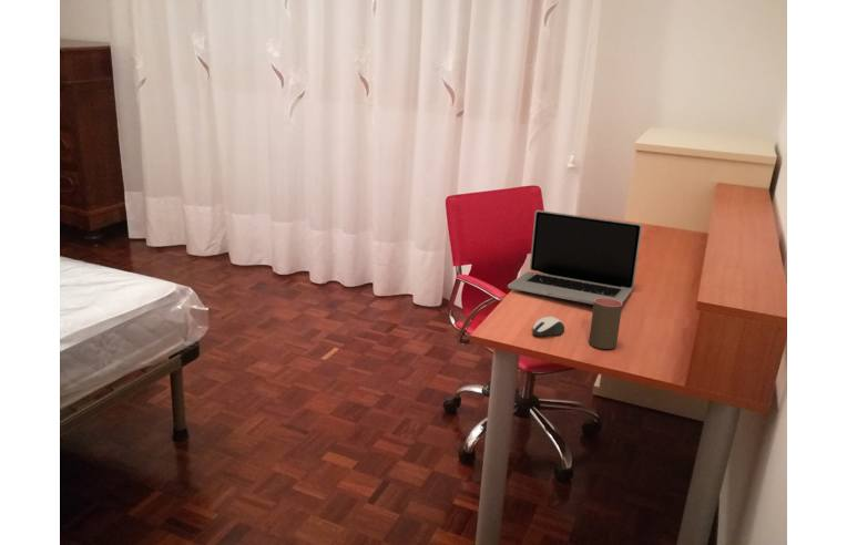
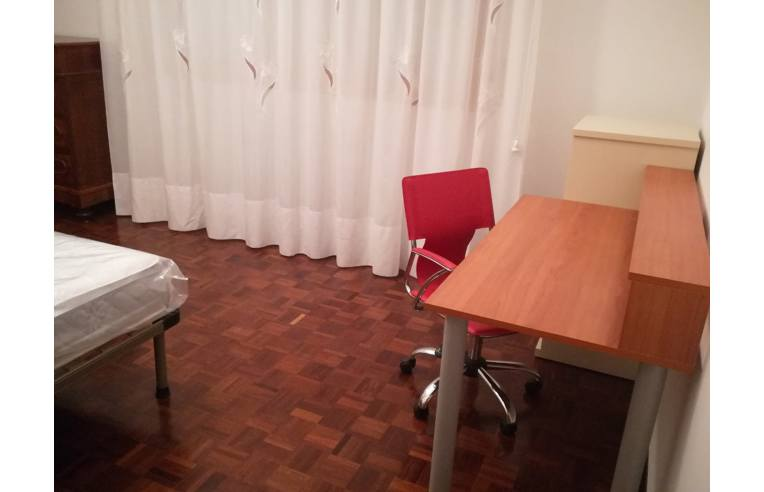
- computer mouse [532,316,565,338]
- laptop [507,209,643,306]
- cup [588,298,623,350]
